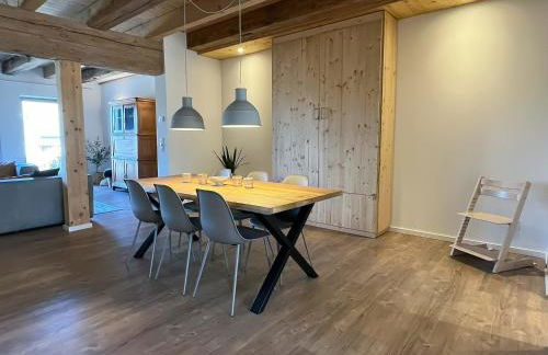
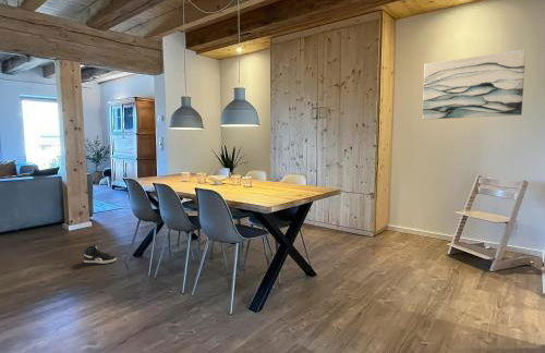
+ wall art [422,48,526,121]
+ sneaker [83,244,118,265]
